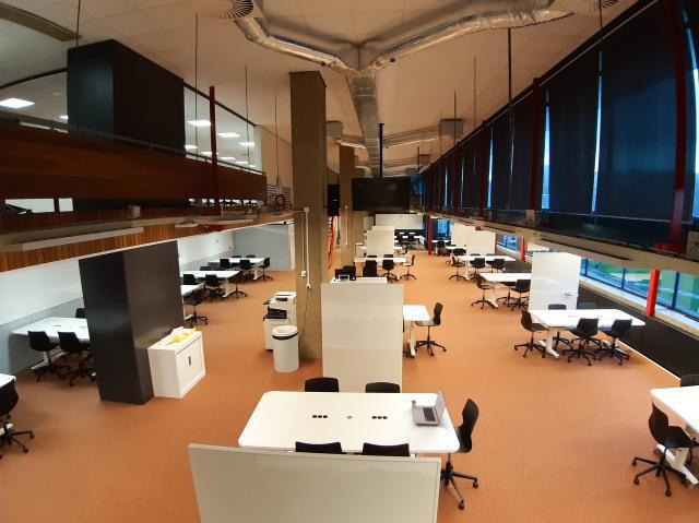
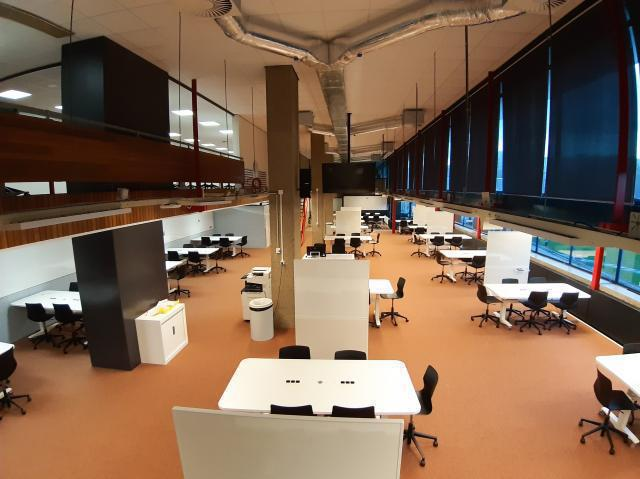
- laptop [411,387,448,426]
